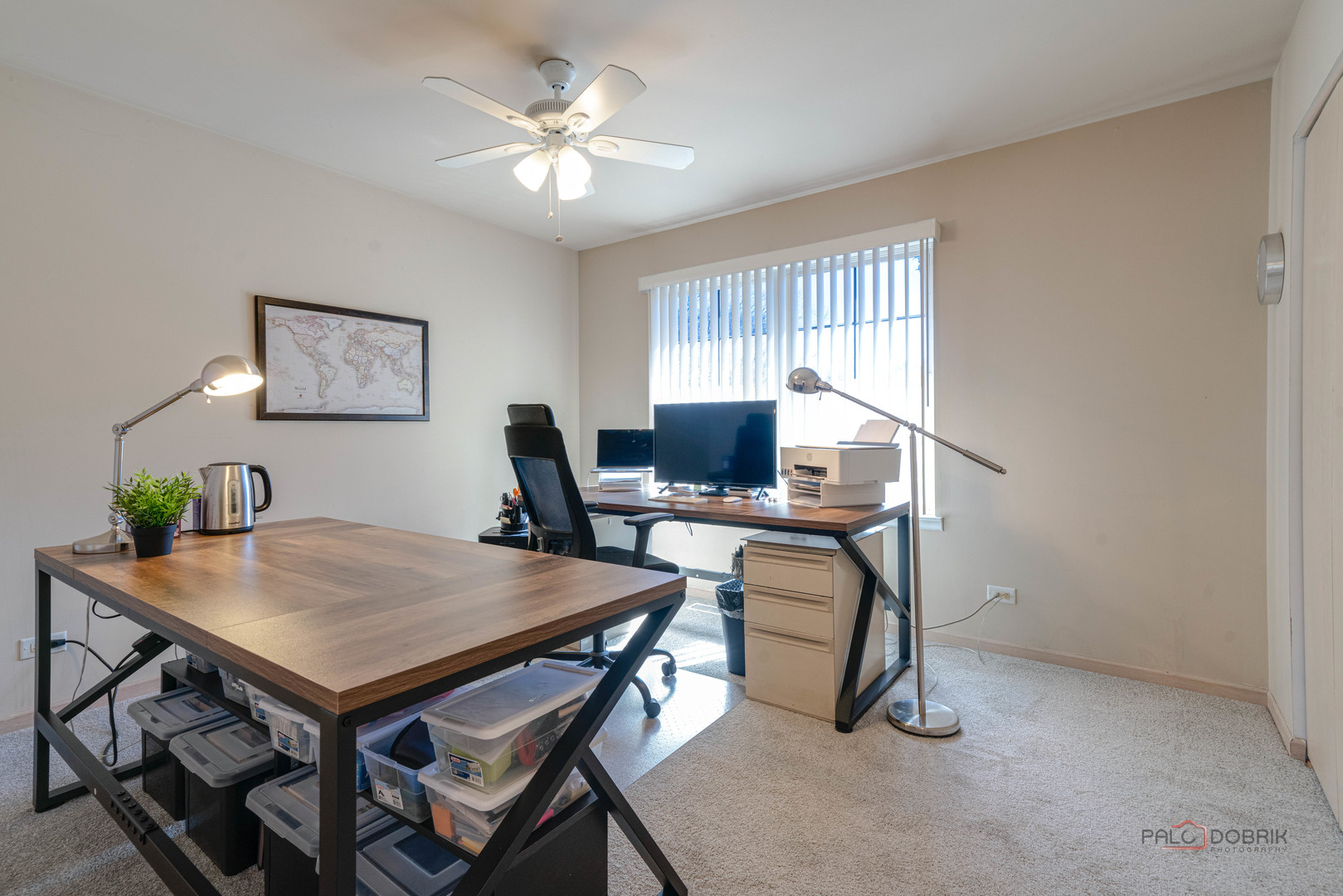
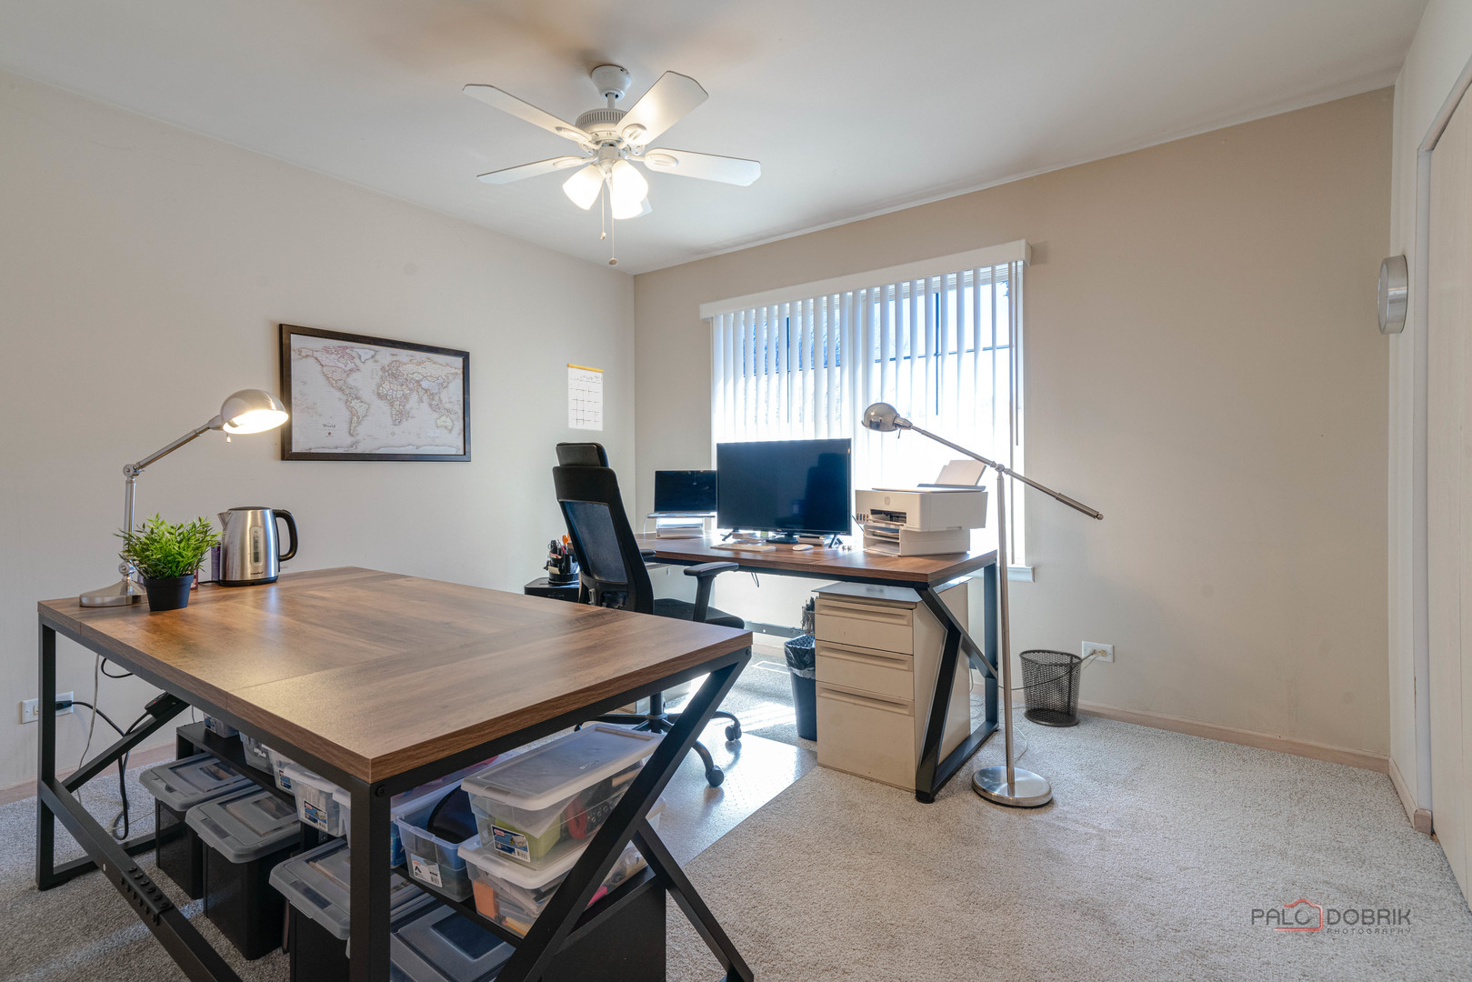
+ waste bin [1018,649,1084,728]
+ calendar [567,353,605,432]
